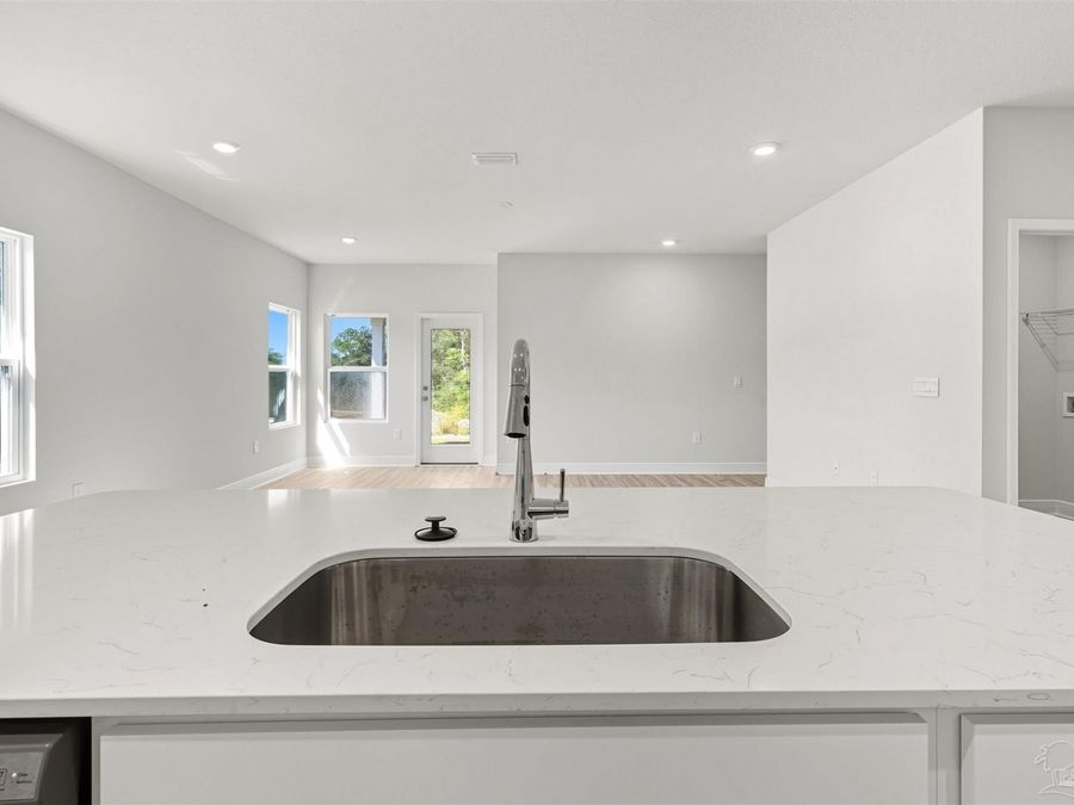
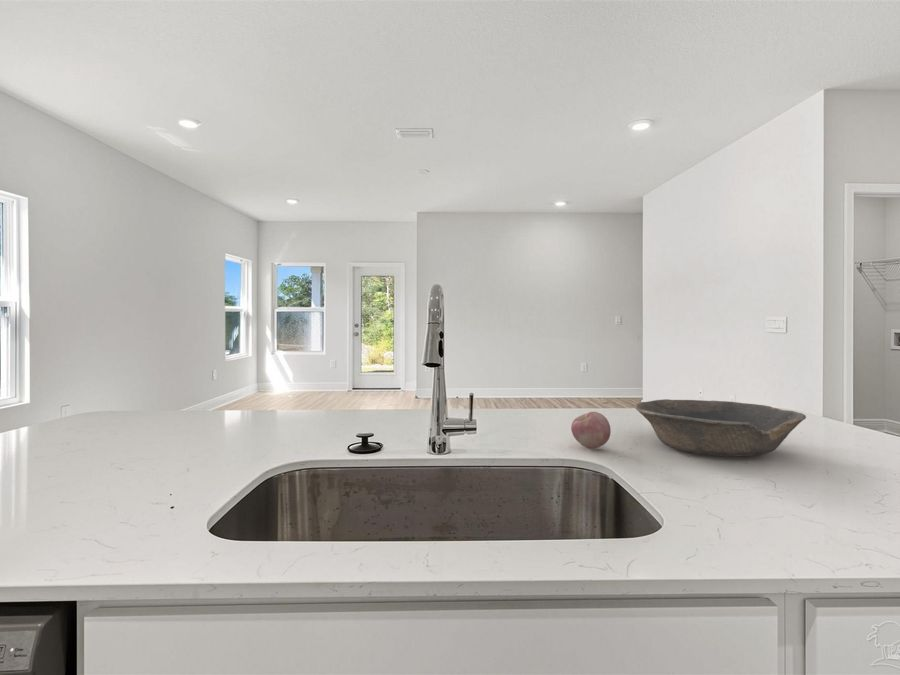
+ bowl [634,398,807,457]
+ apple [570,411,612,450]
